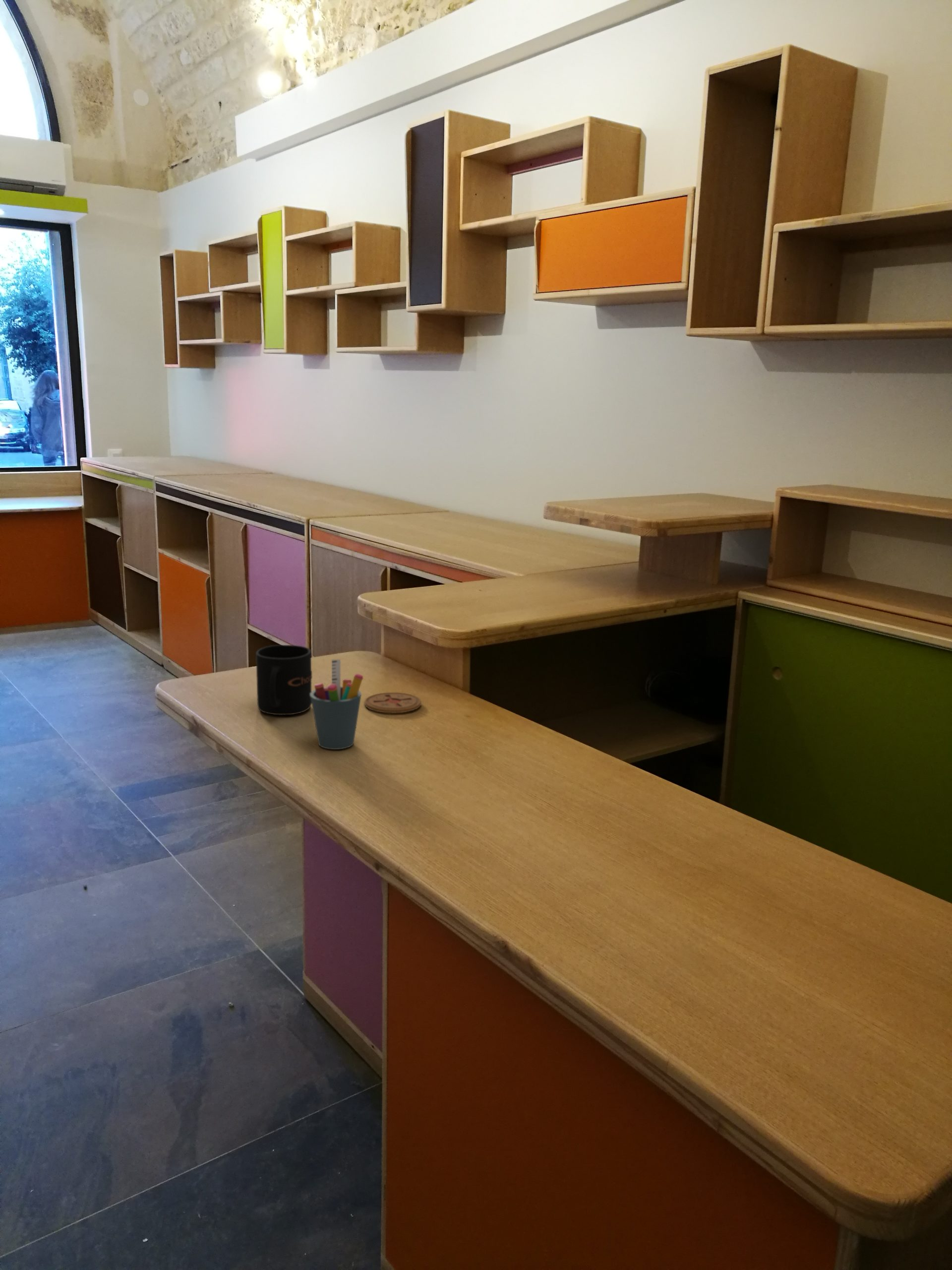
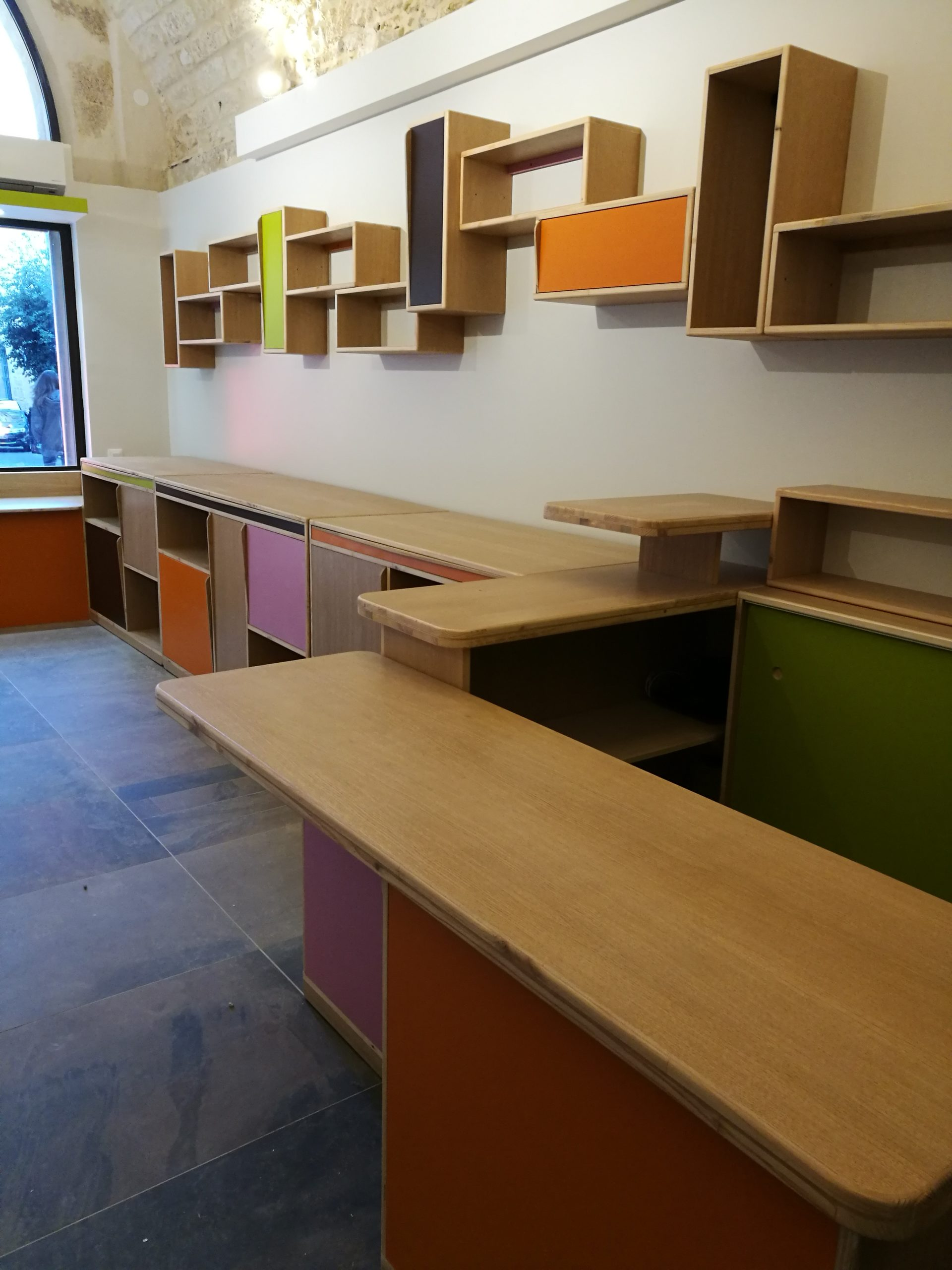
- pen holder [310,659,364,750]
- mug [255,644,312,716]
- coaster [364,692,422,713]
